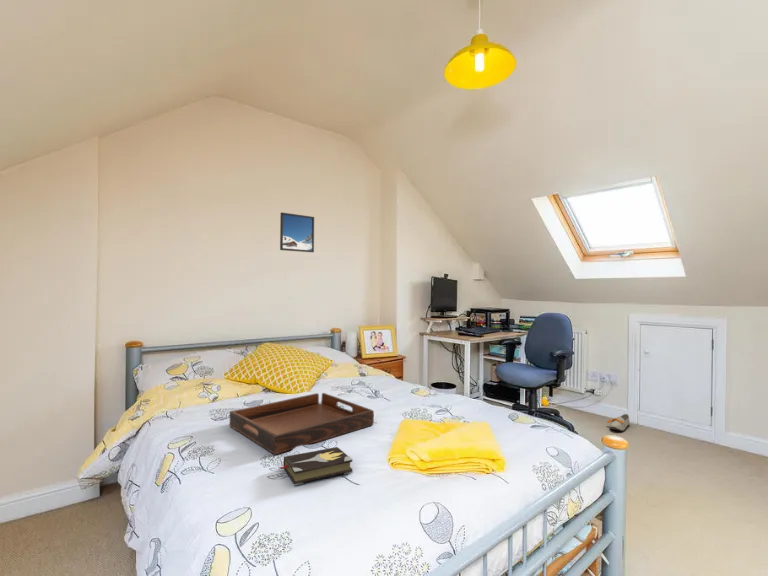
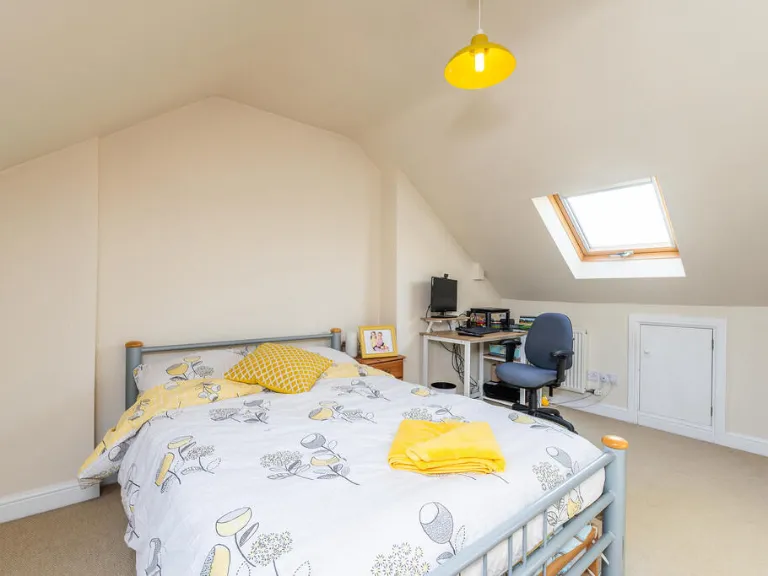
- serving tray [229,392,375,456]
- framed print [279,211,315,253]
- shoe [605,413,631,432]
- hardback book [279,446,353,486]
